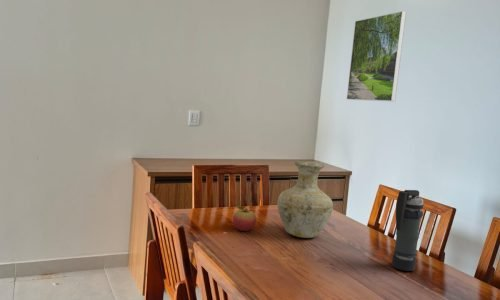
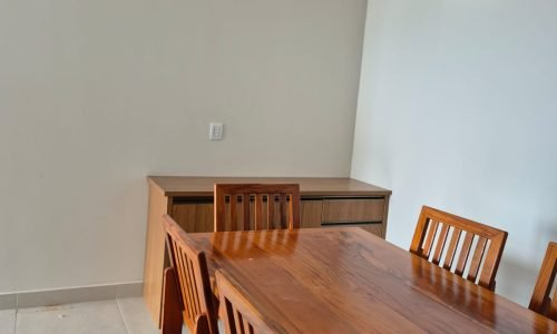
- vase [277,160,334,239]
- smoke grenade [391,189,425,272]
- fruit [231,205,258,232]
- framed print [346,10,407,102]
